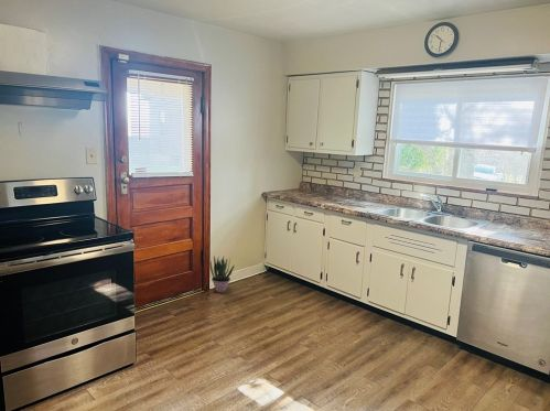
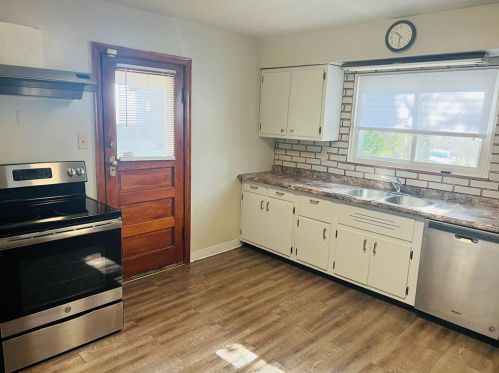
- potted plant [209,255,236,293]
